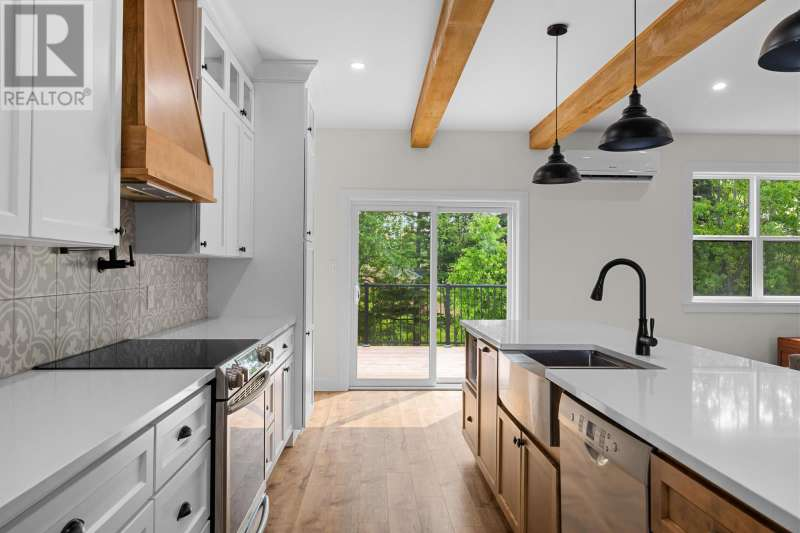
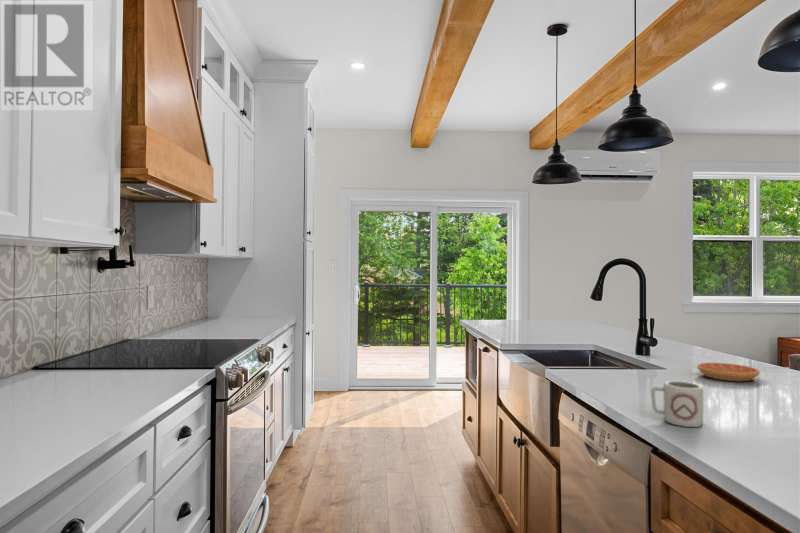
+ saucer [696,362,761,382]
+ cup [650,380,704,428]
